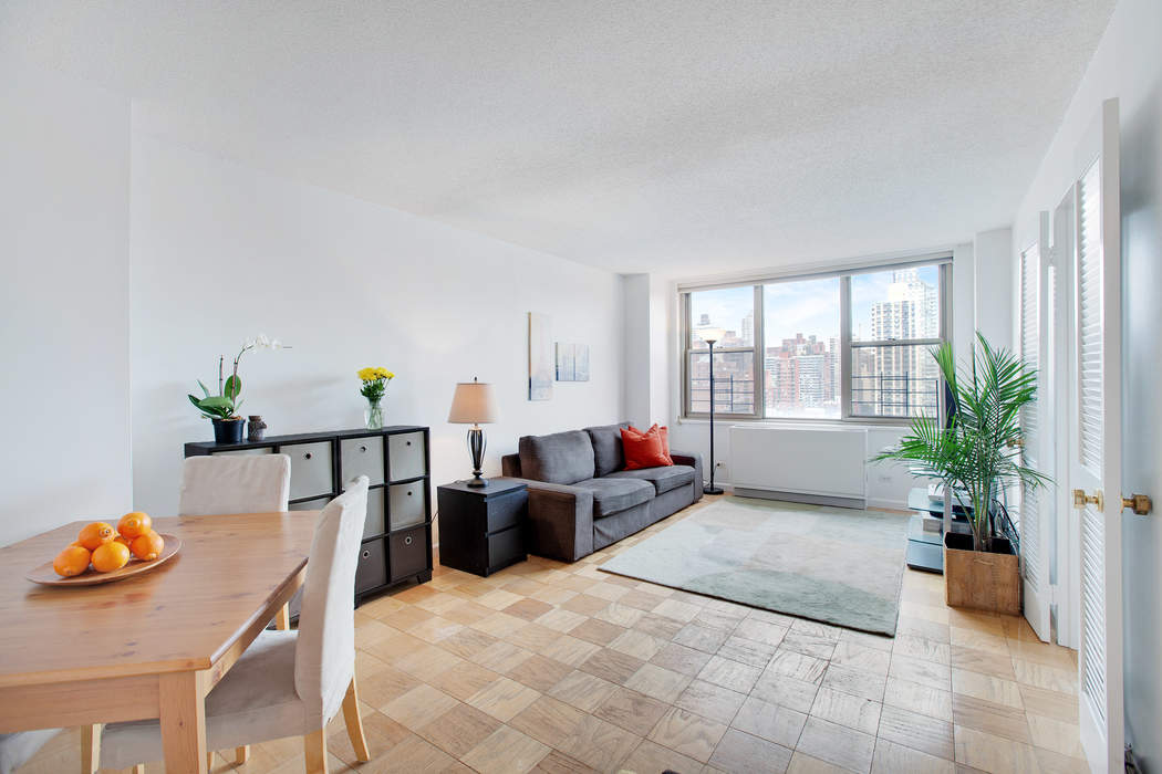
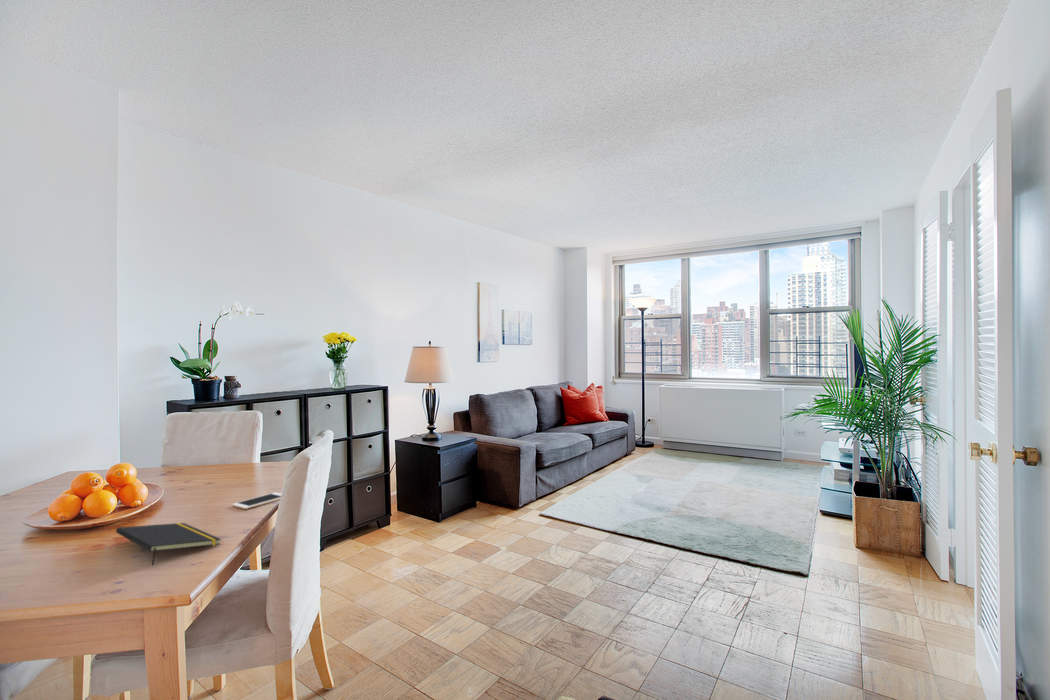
+ notepad [115,522,222,566]
+ cell phone [231,492,282,510]
